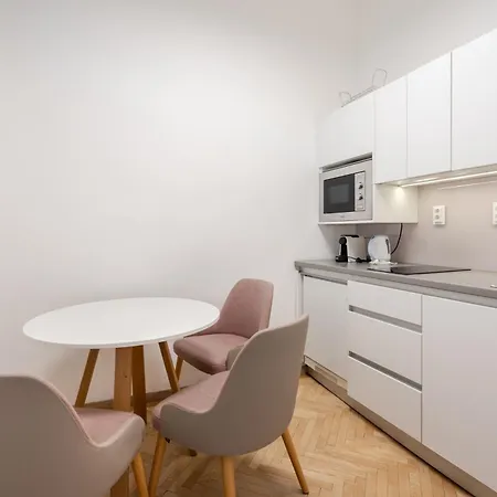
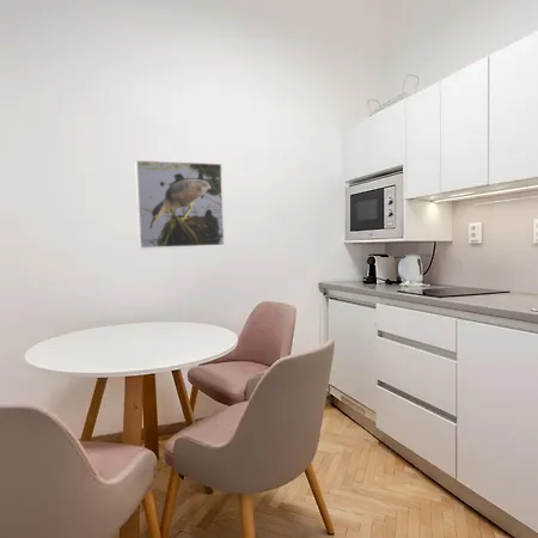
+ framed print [134,159,226,251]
